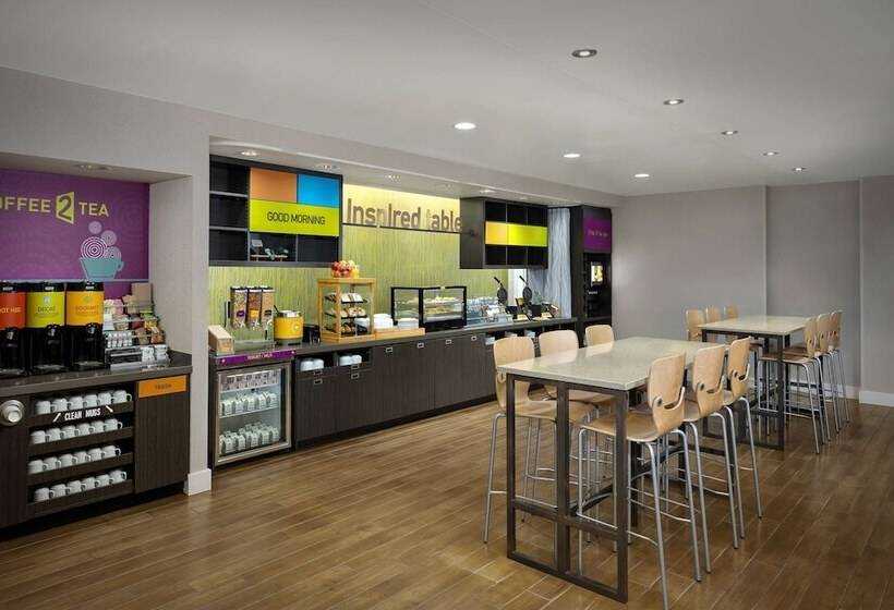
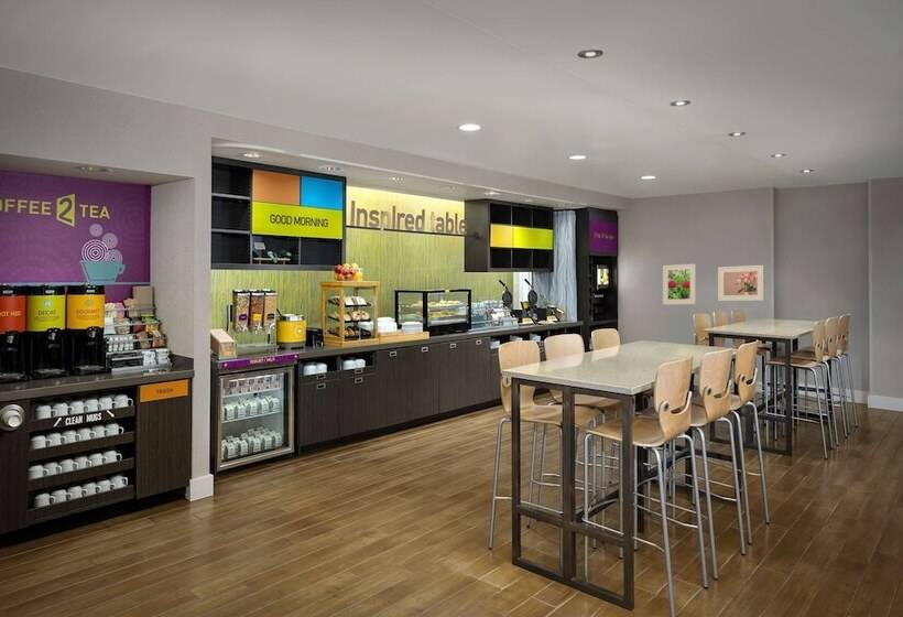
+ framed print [662,263,697,305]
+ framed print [717,264,765,302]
